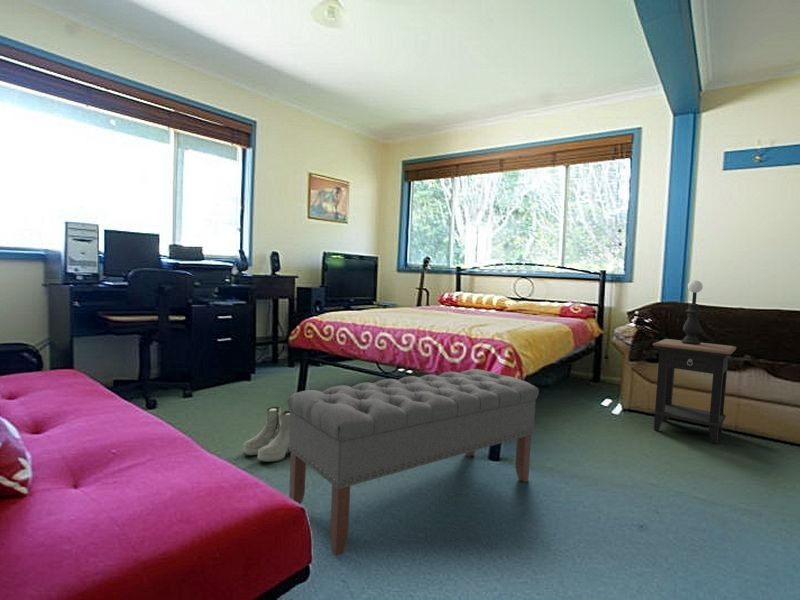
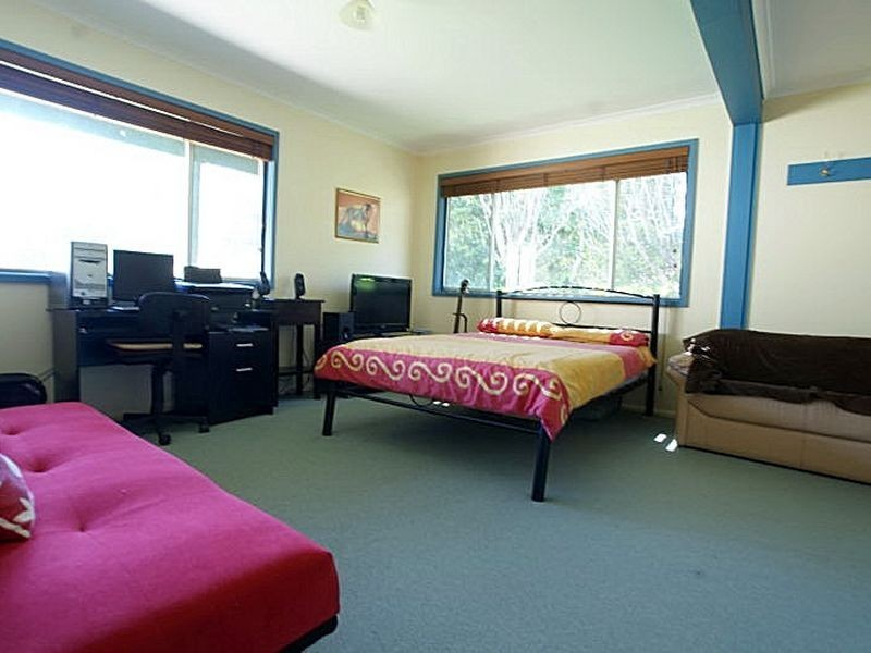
- bench [286,368,540,557]
- table lamp [681,279,703,344]
- side table [651,338,737,445]
- boots [242,406,291,463]
